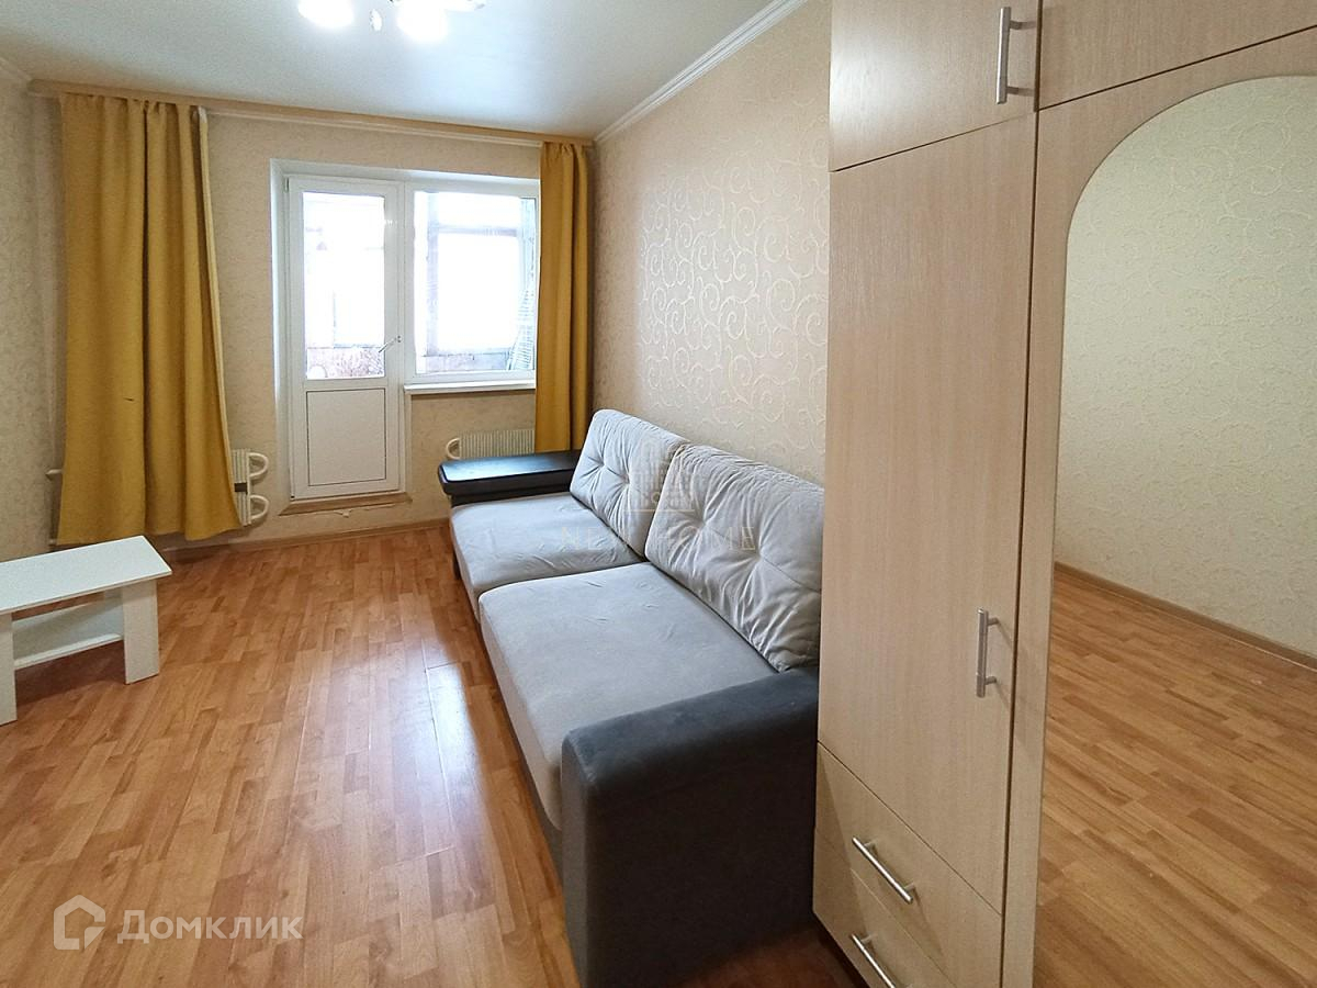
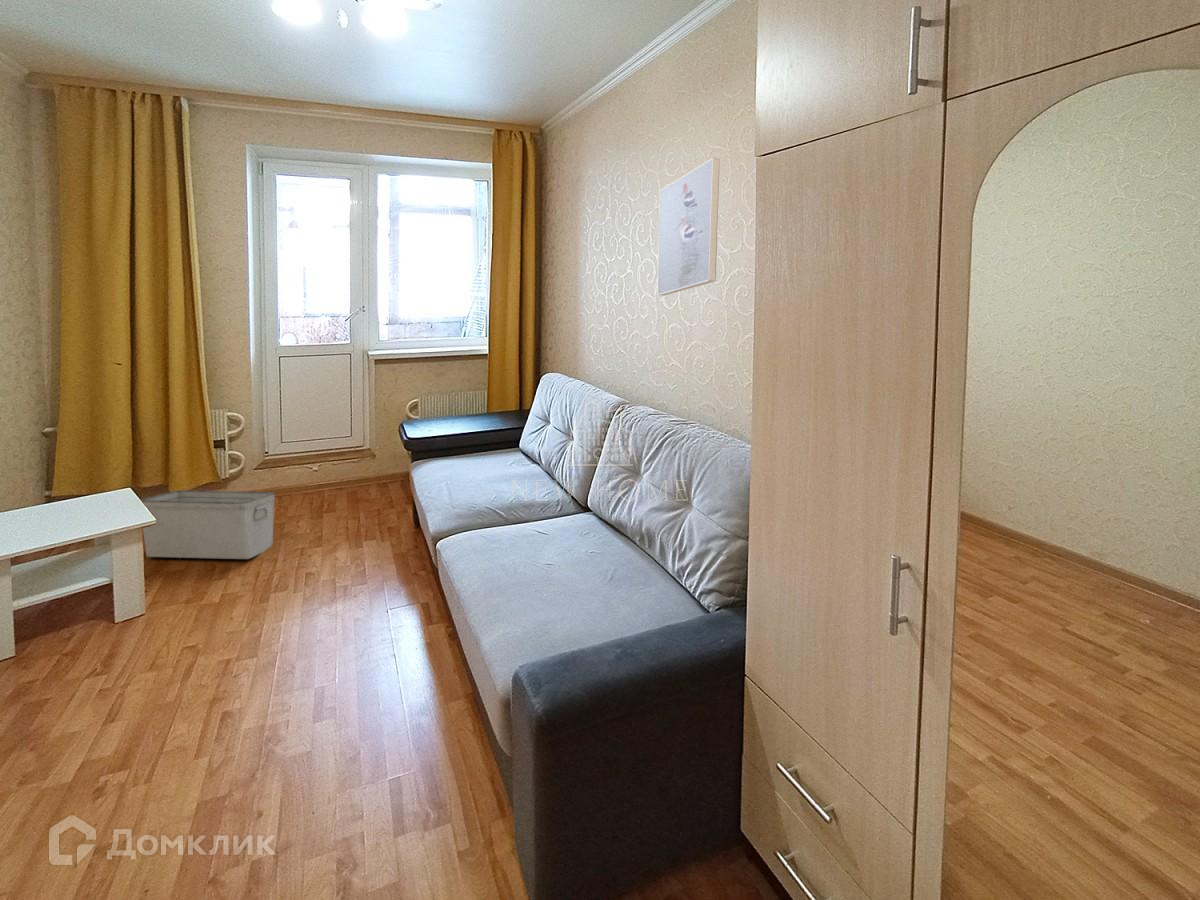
+ storage bin [139,489,276,560]
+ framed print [656,157,721,297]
